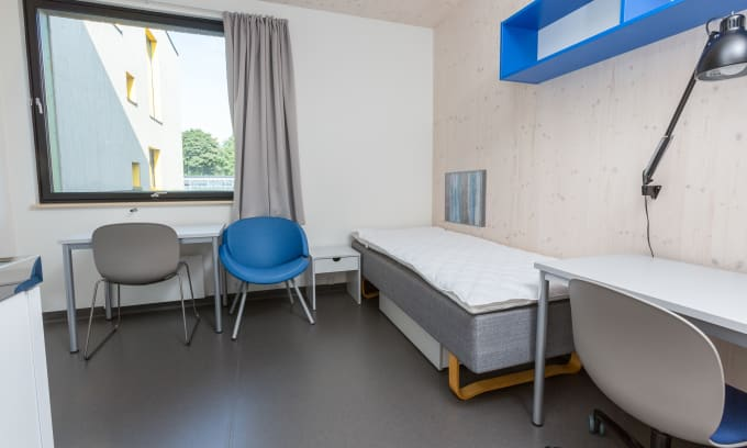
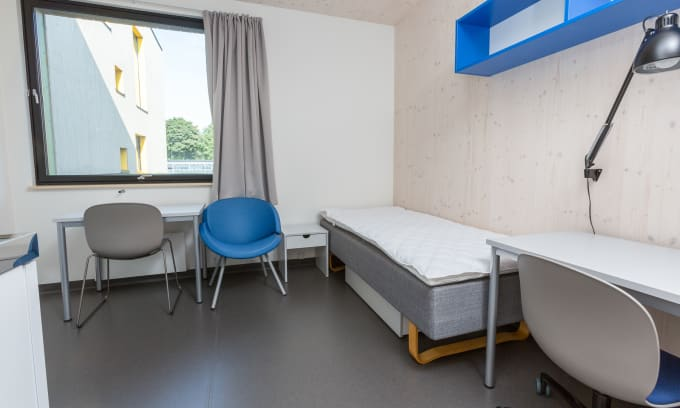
- wall art [444,169,488,228]
